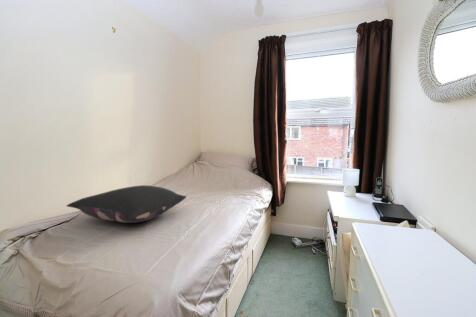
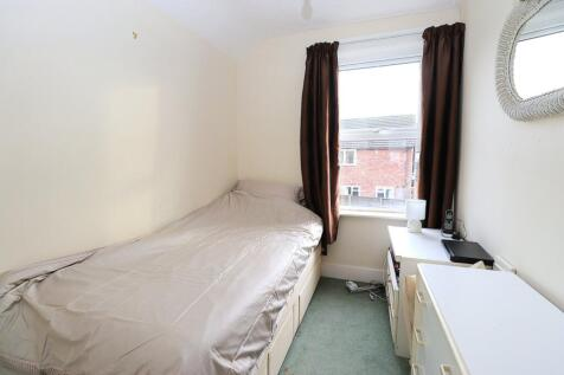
- pillow [66,184,187,224]
